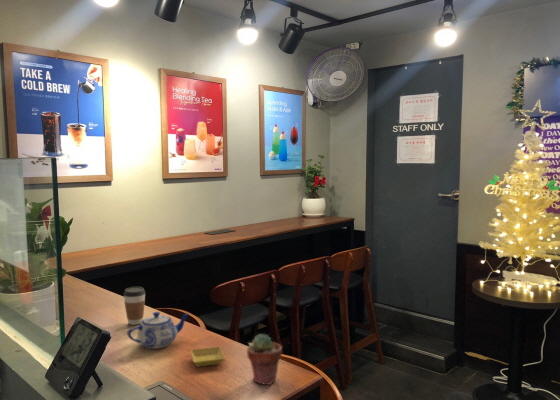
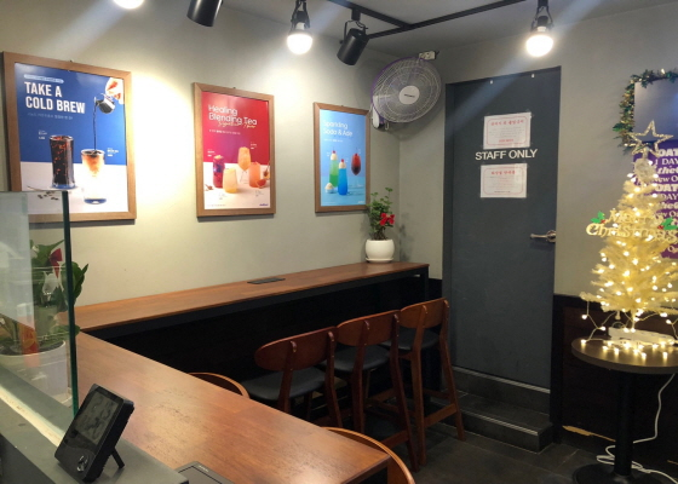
- saucer [190,346,226,368]
- coffee cup [122,286,147,326]
- potted succulent [246,333,283,386]
- teapot [126,311,190,350]
